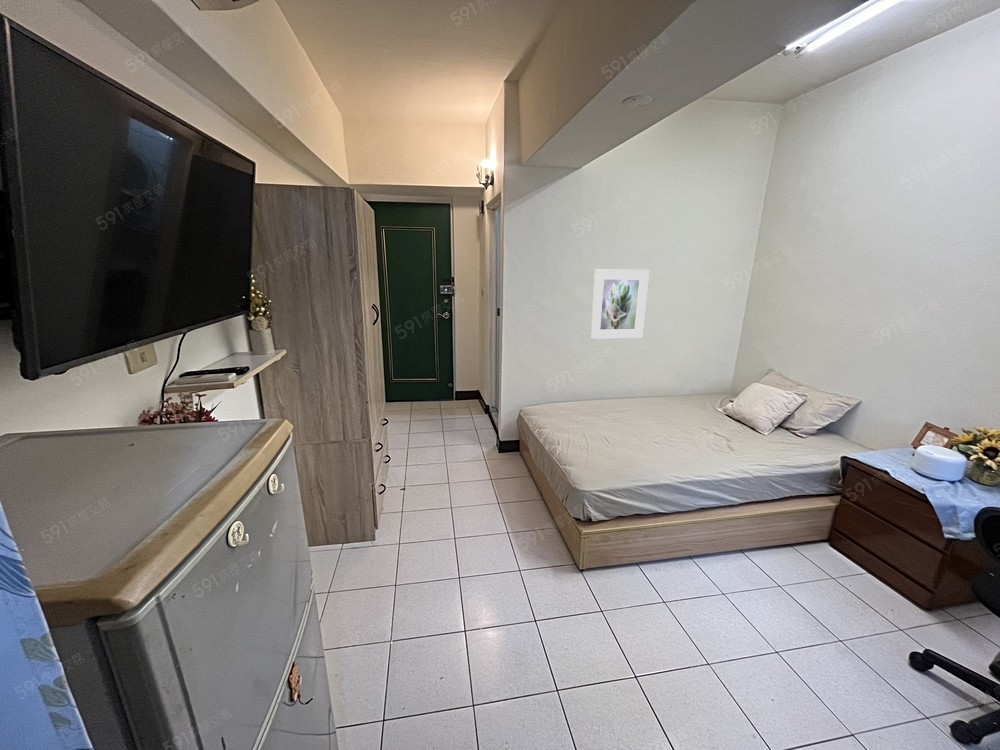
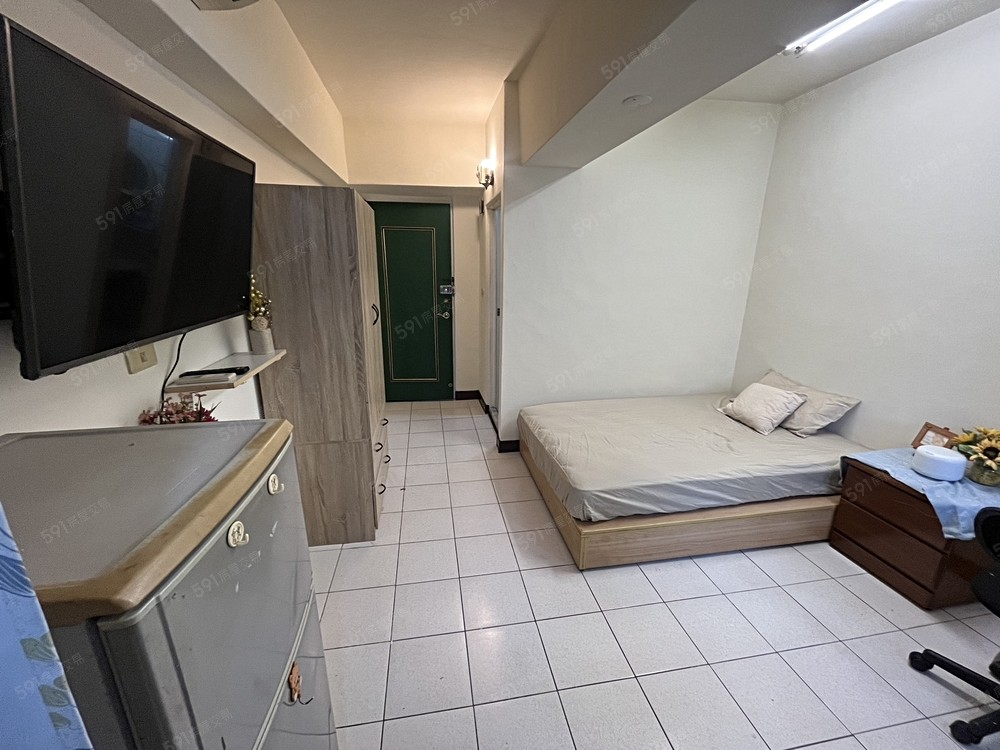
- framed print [589,268,650,340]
